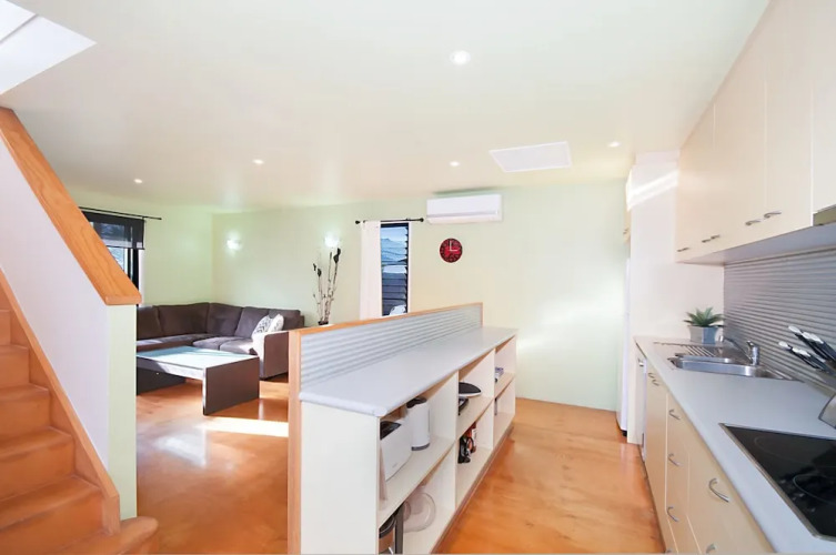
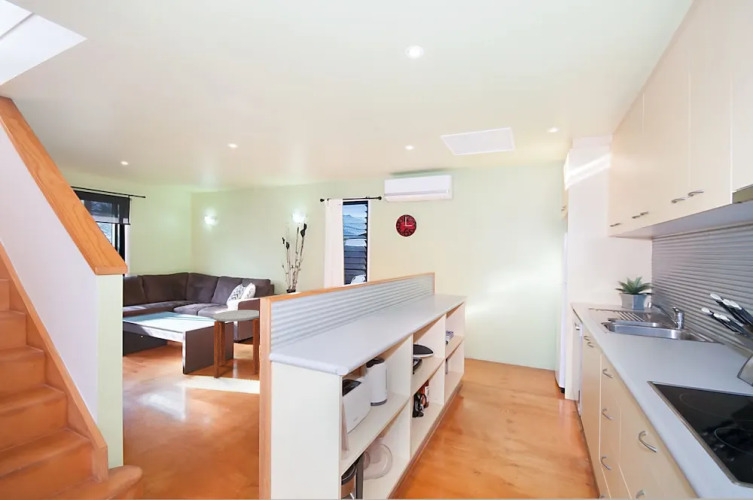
+ side table [212,309,260,379]
